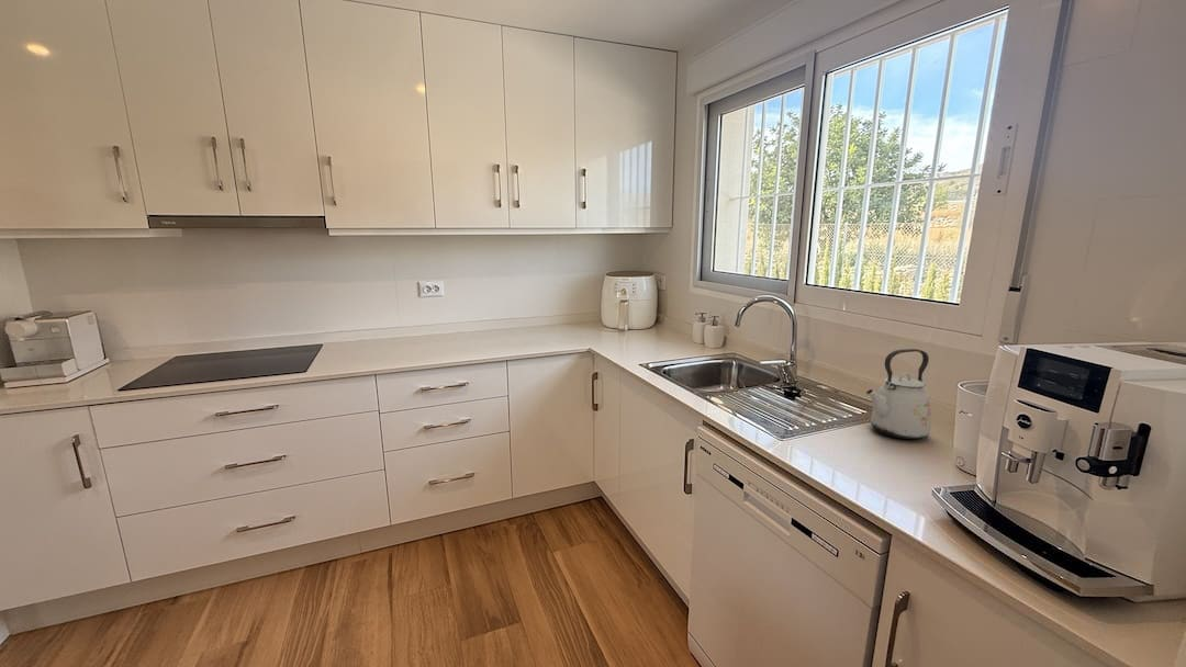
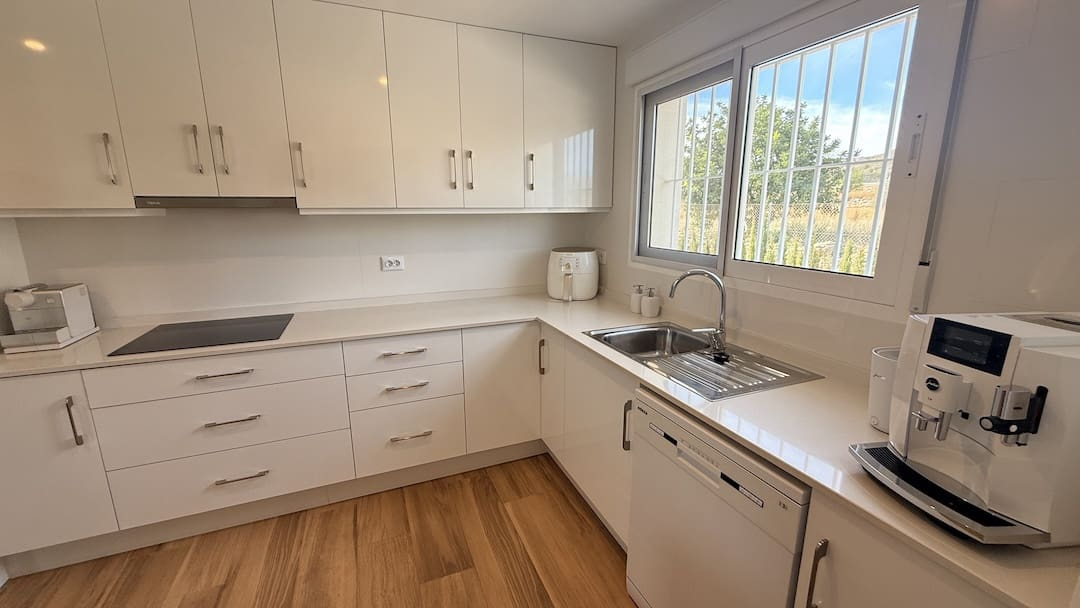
- kettle [865,348,931,440]
